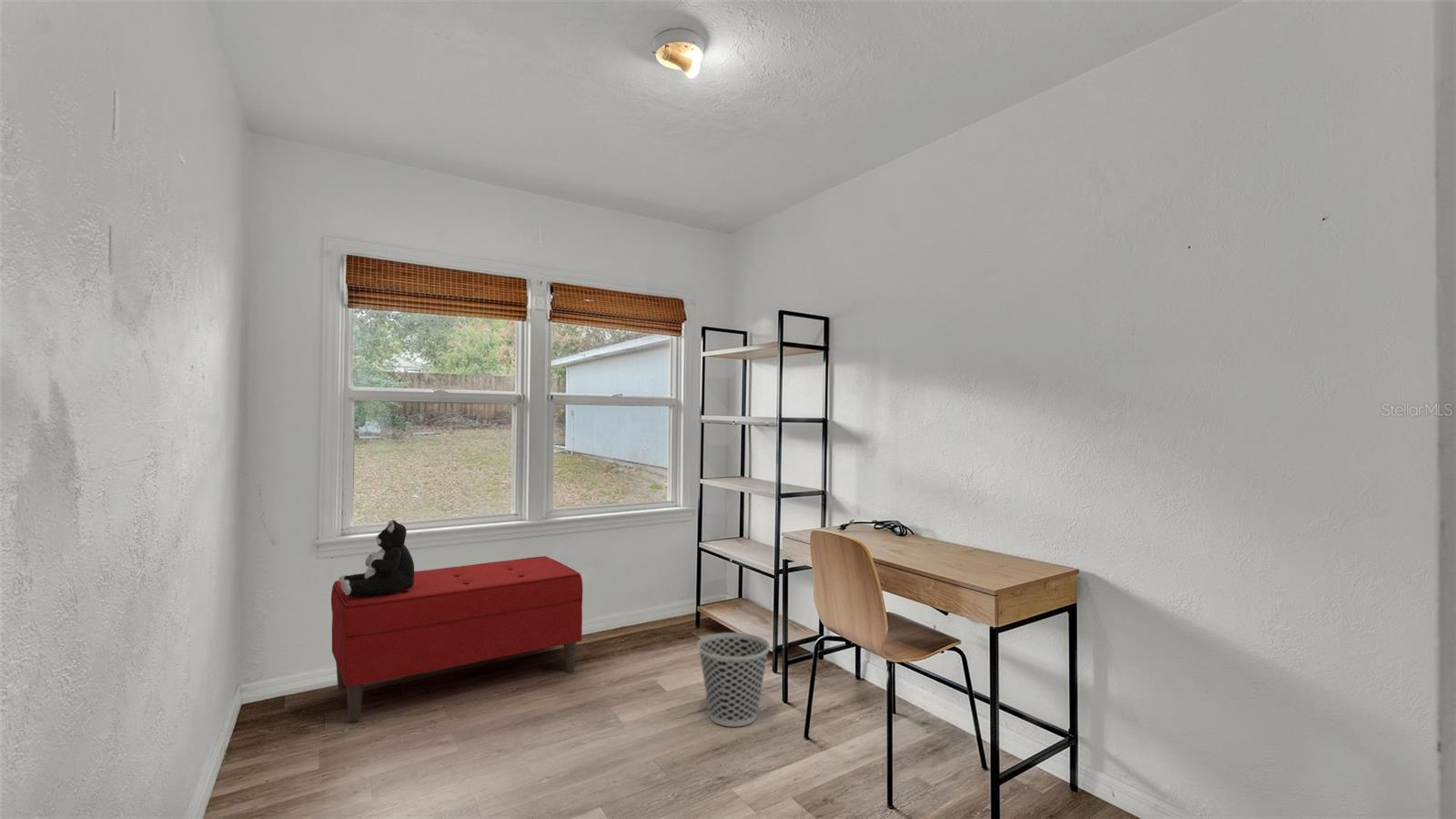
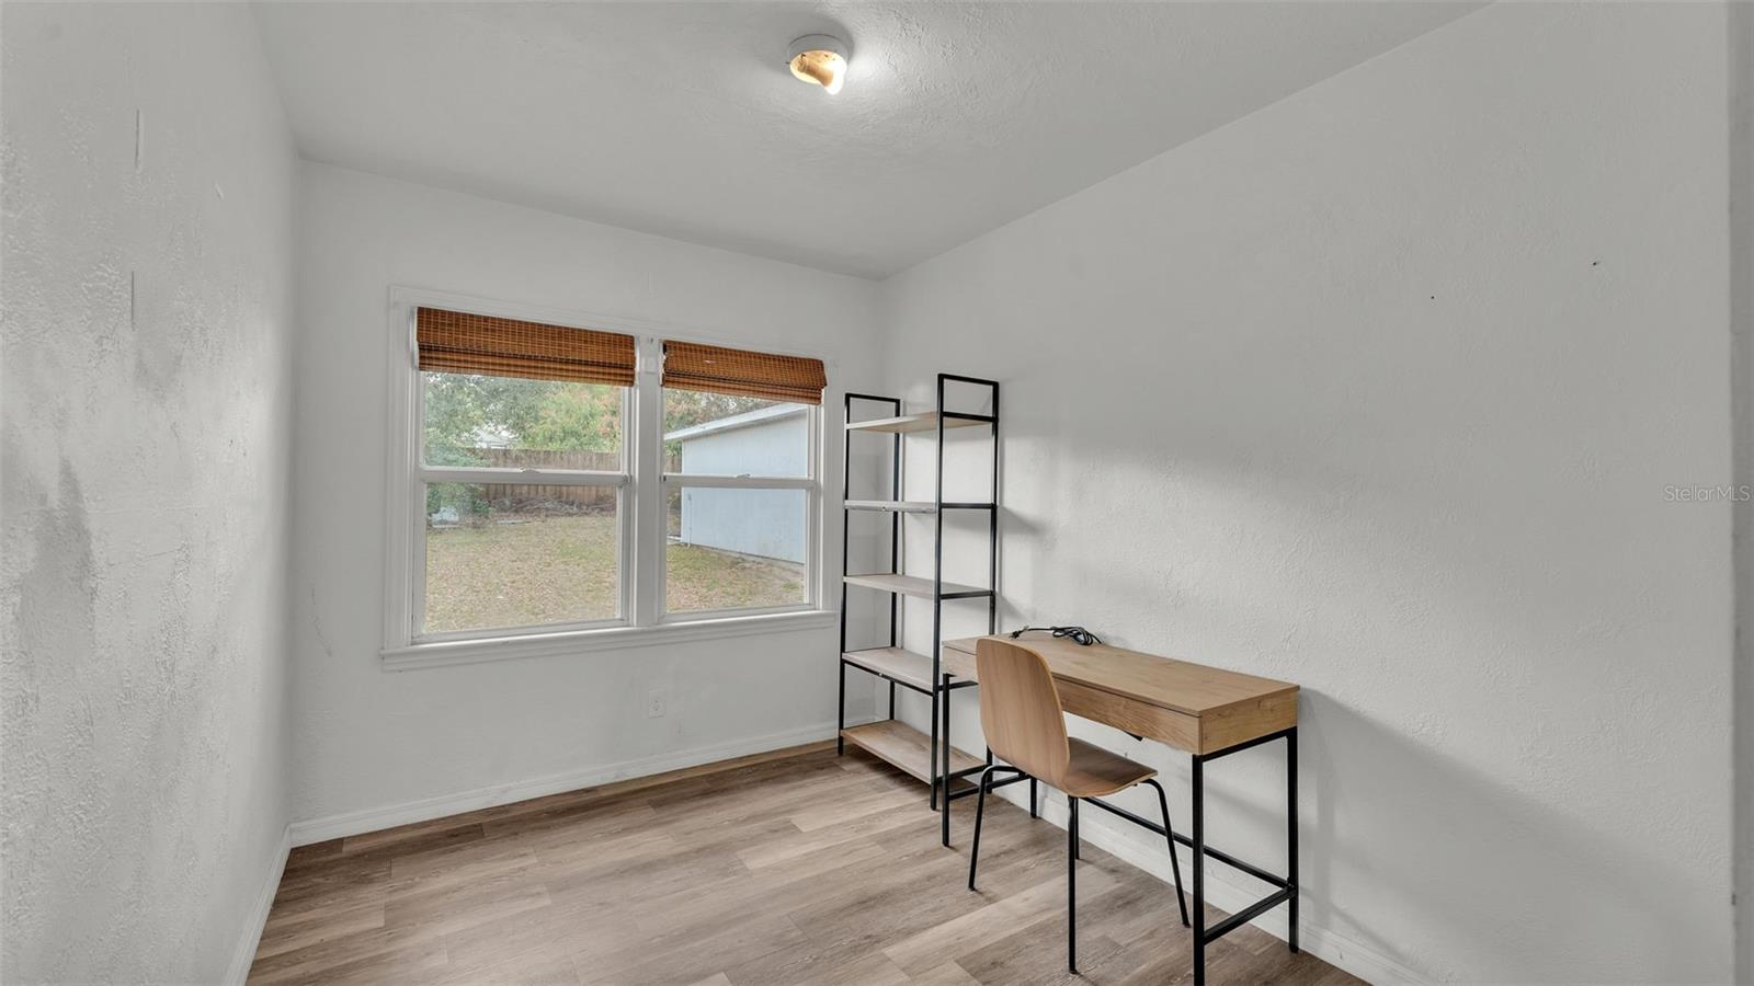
- wastebasket [696,632,771,727]
- bench [330,555,583,722]
- plush toy [339,519,415,597]
